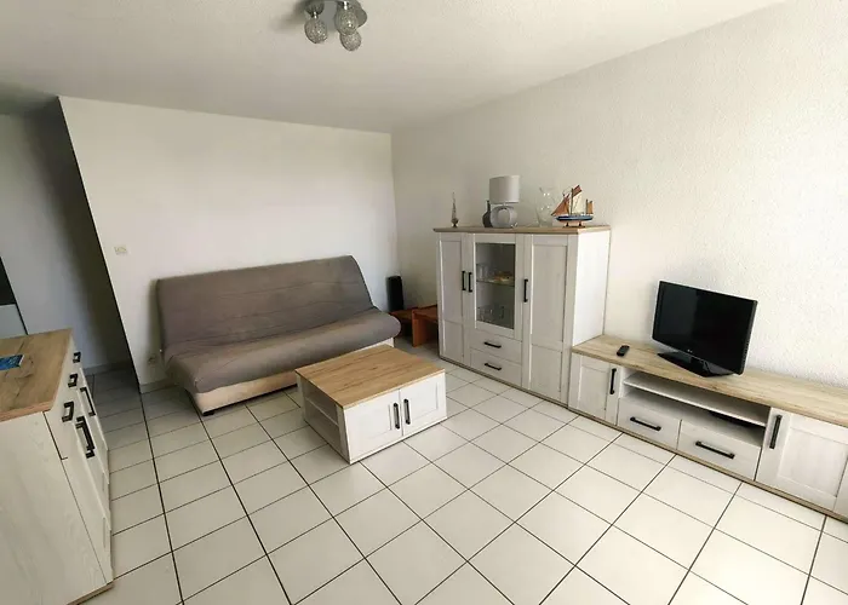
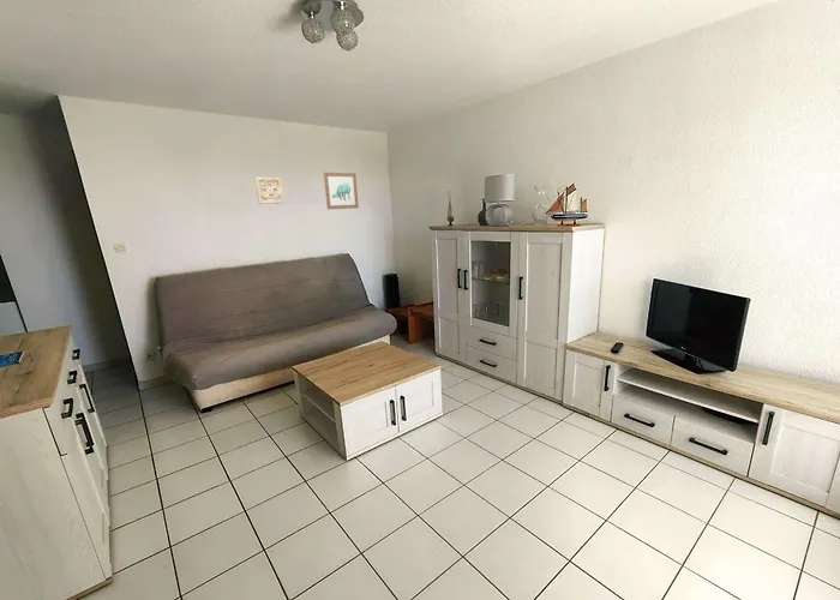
+ wall ornament [254,176,284,205]
+ wall art [323,172,360,210]
